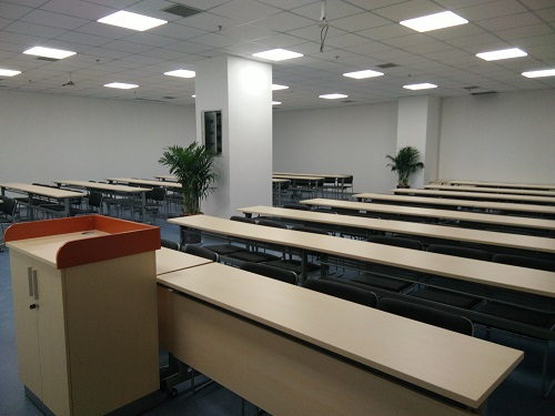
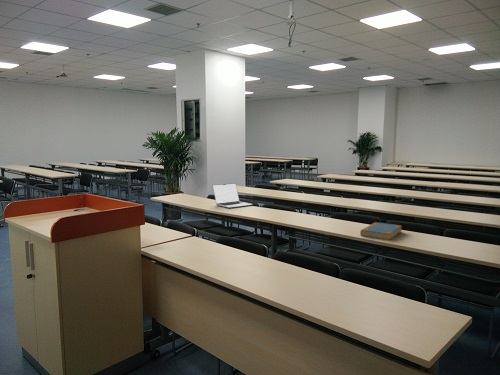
+ book [359,221,403,241]
+ laptop [212,182,253,209]
